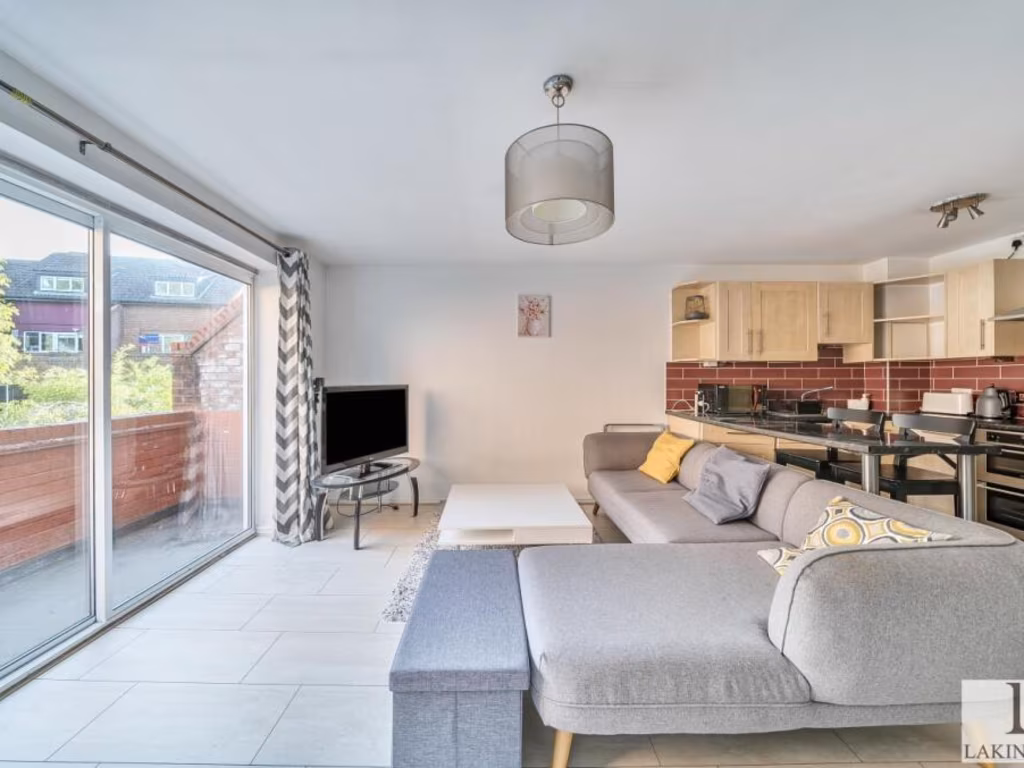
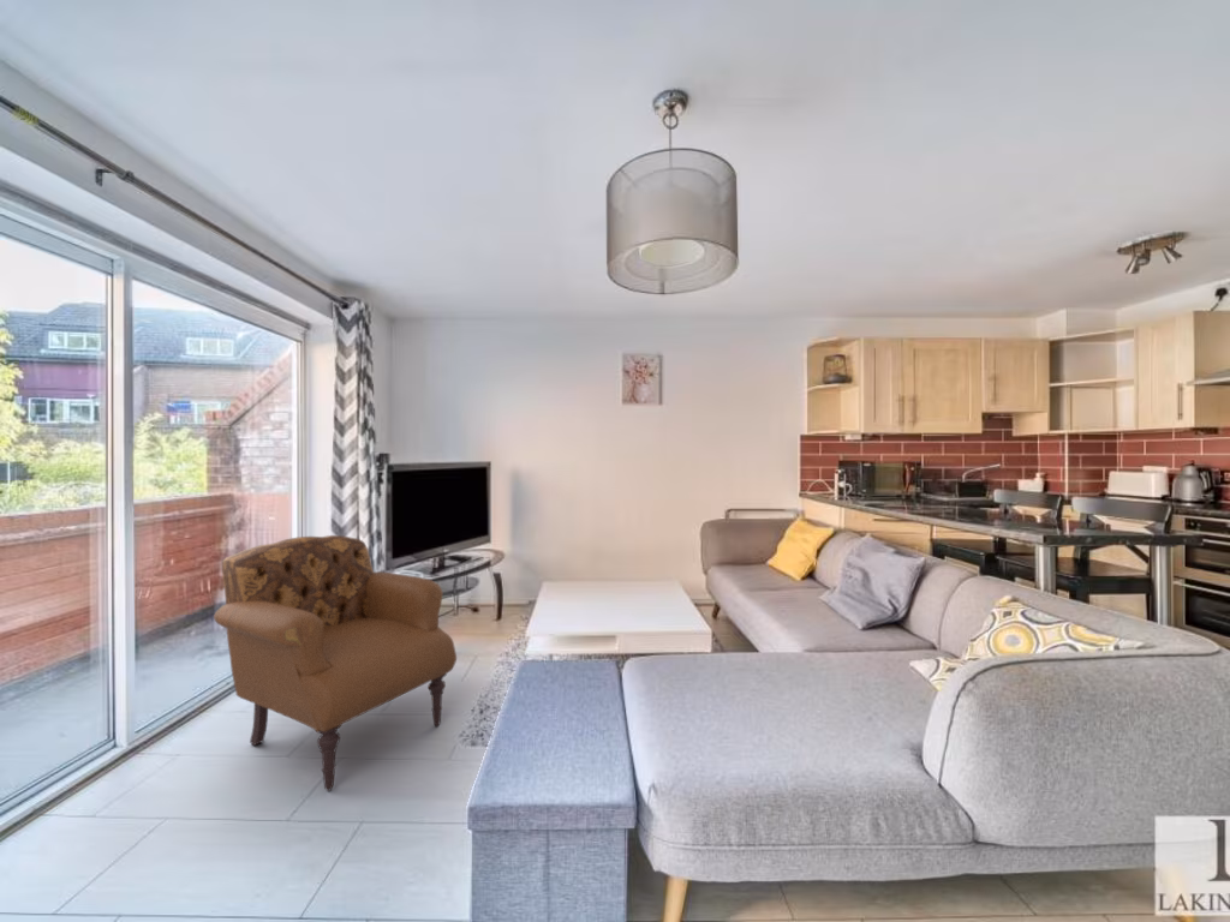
+ armchair [213,534,458,792]
